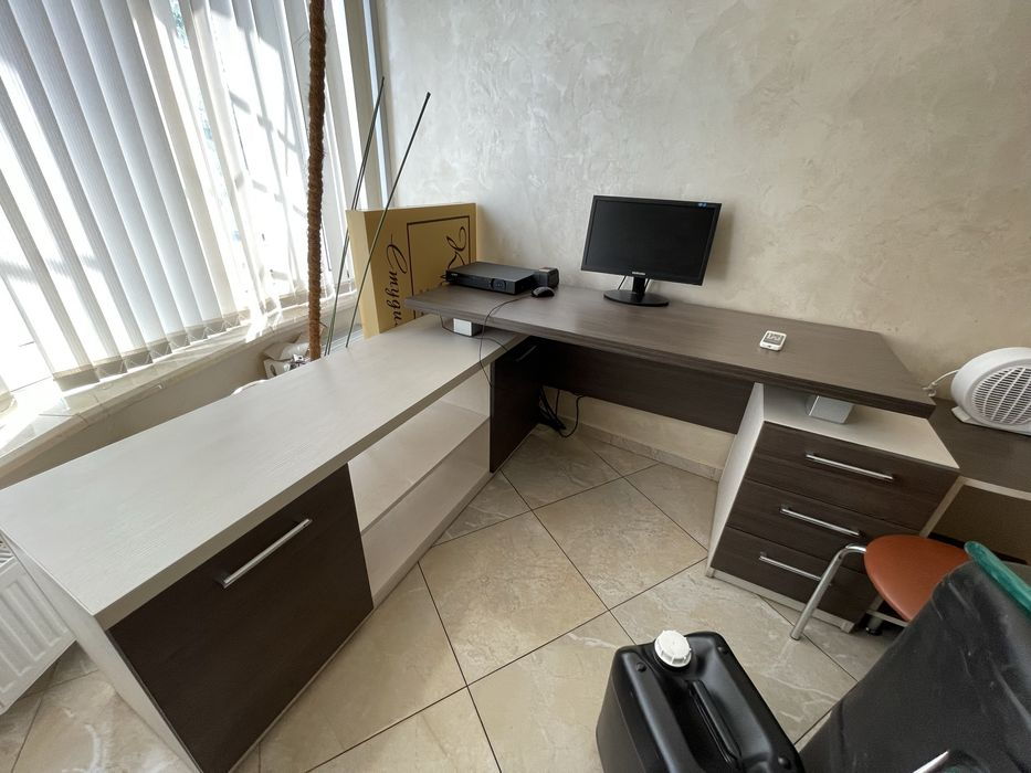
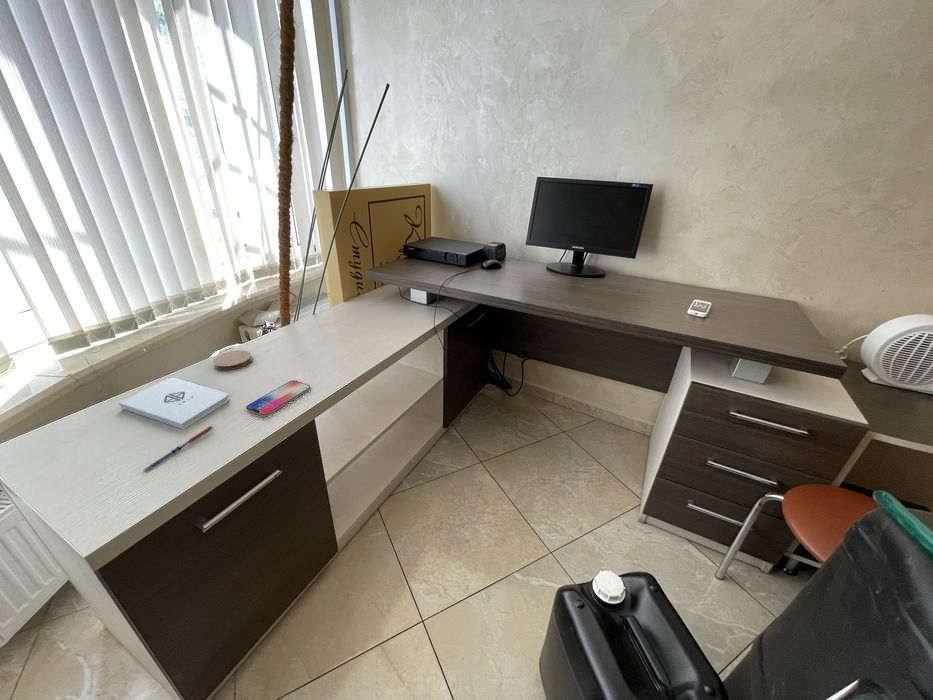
+ smartphone [245,379,311,417]
+ notepad [118,377,230,430]
+ coaster [212,349,253,371]
+ pen [142,425,214,473]
